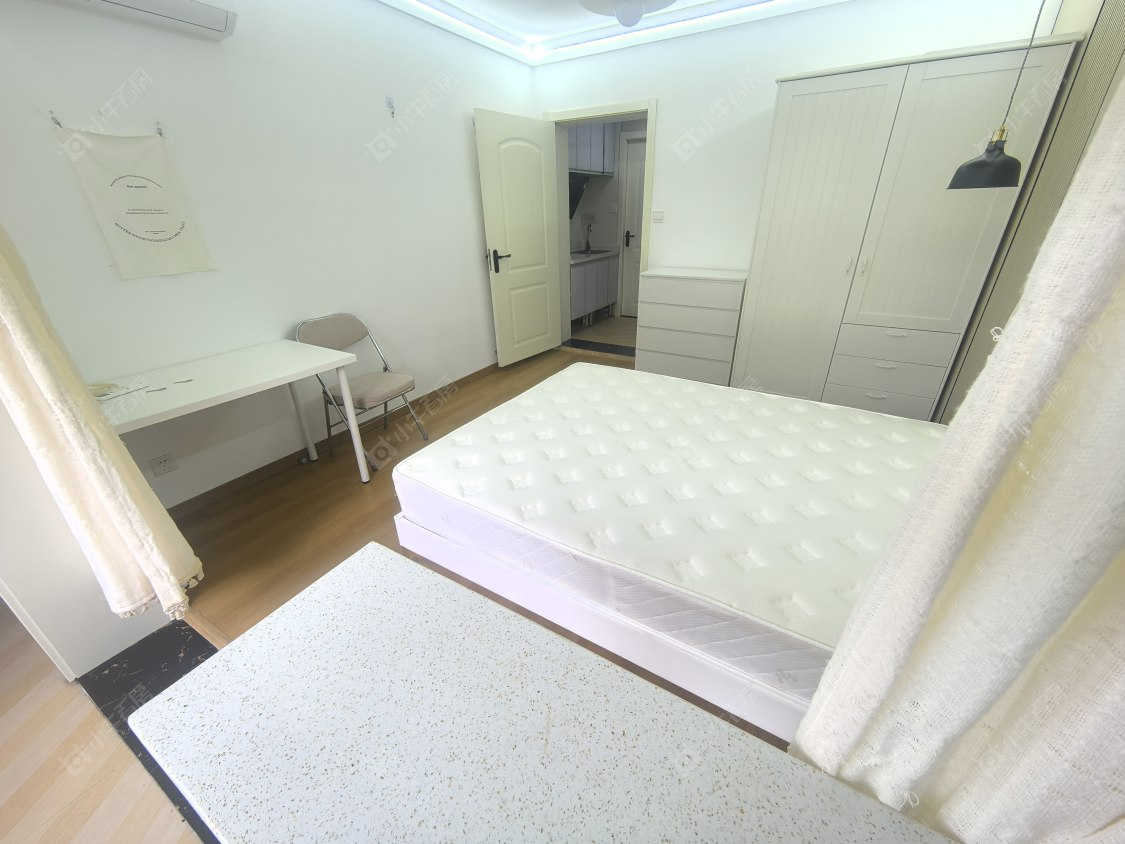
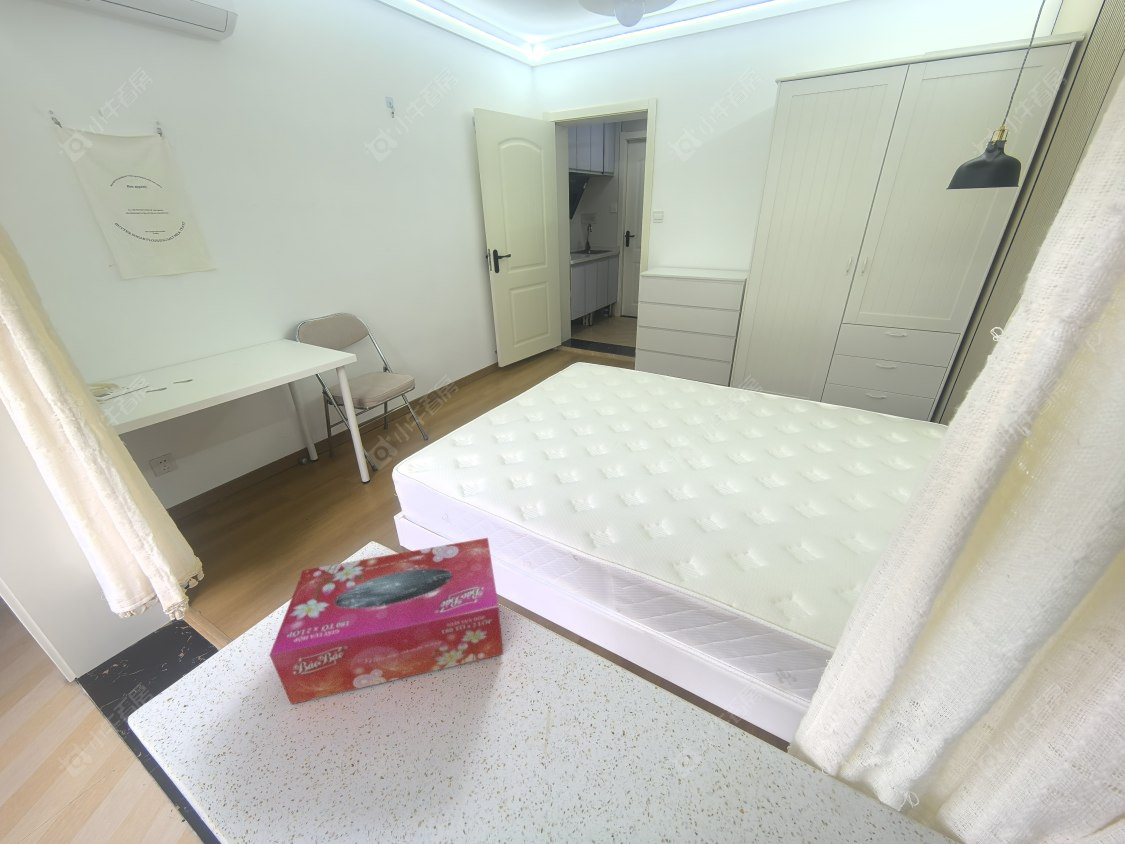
+ tissue box [269,537,504,706]
